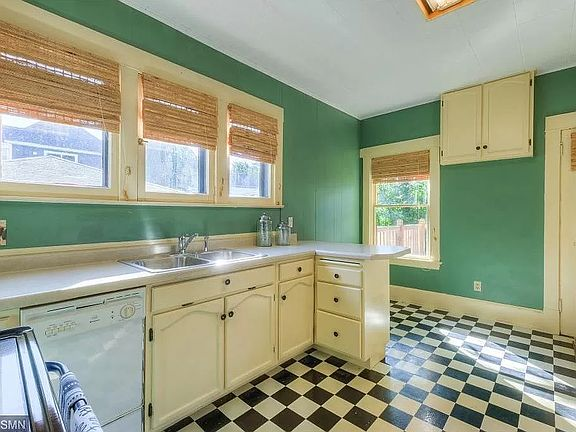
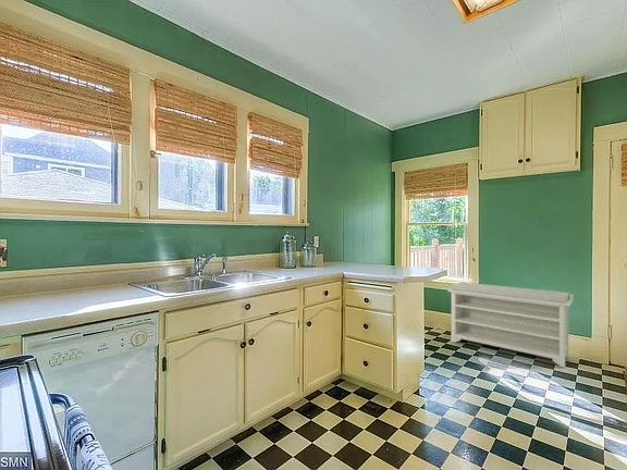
+ bench [447,281,575,369]
